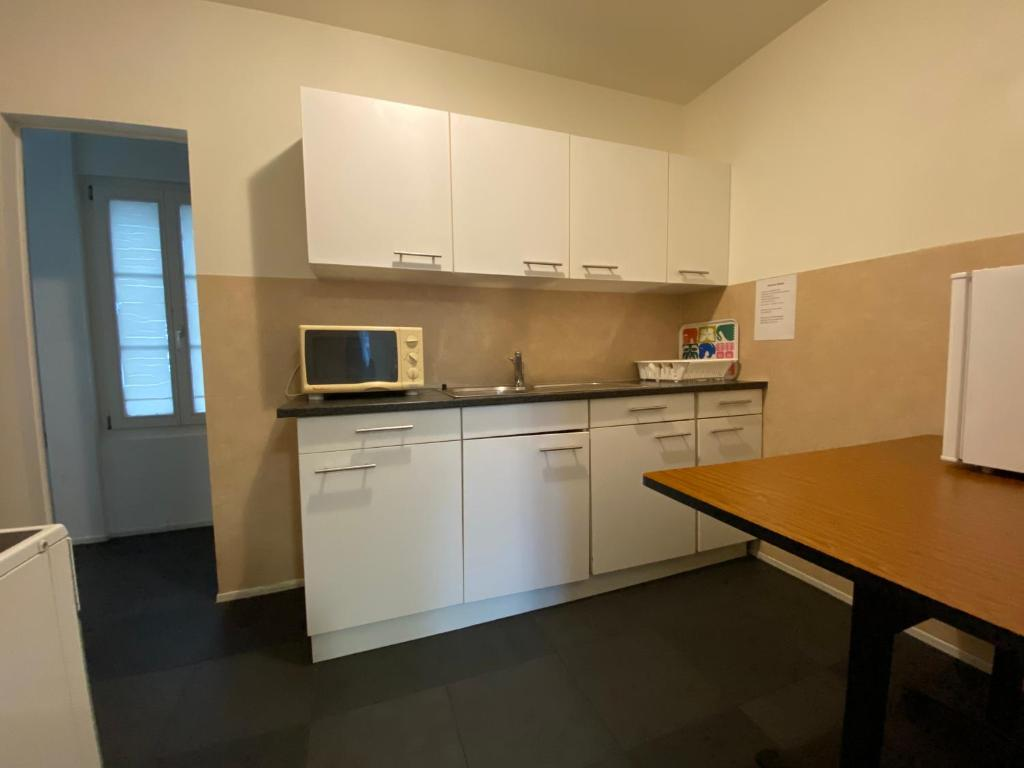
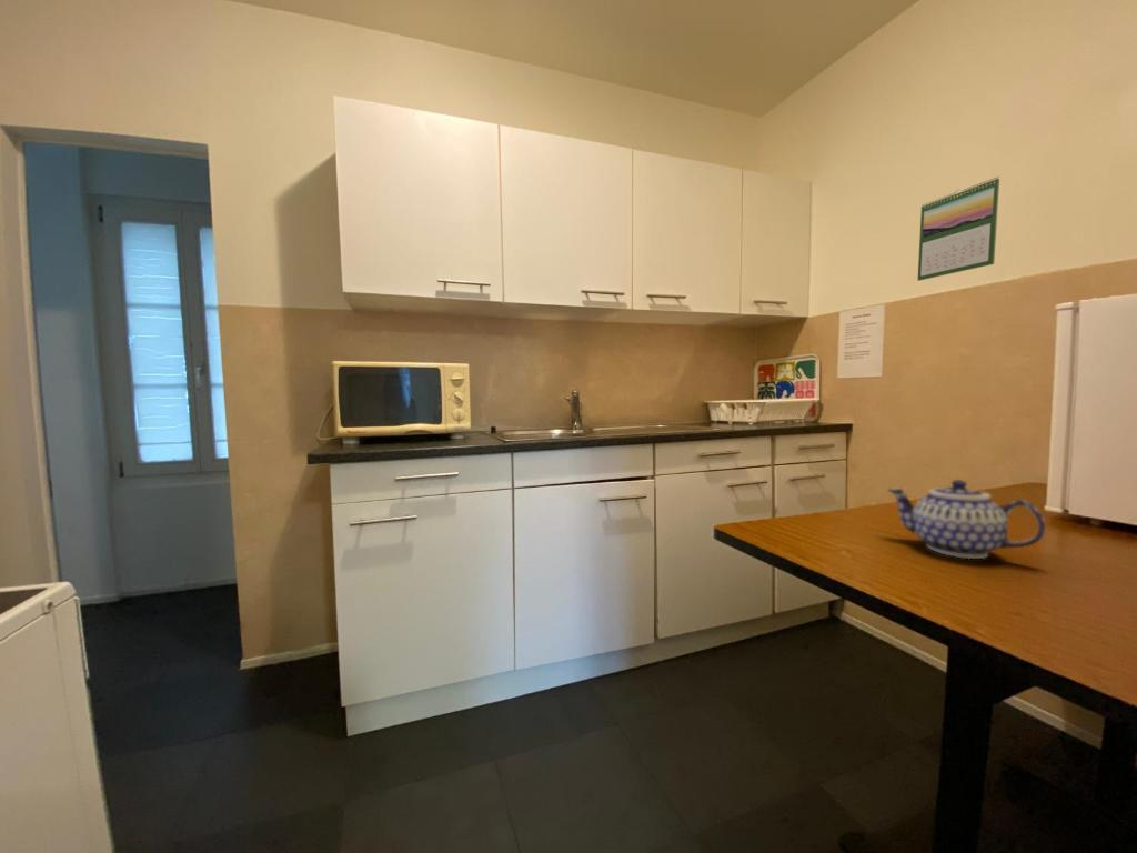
+ teapot [886,479,1046,560]
+ calendar [916,175,1000,282]
